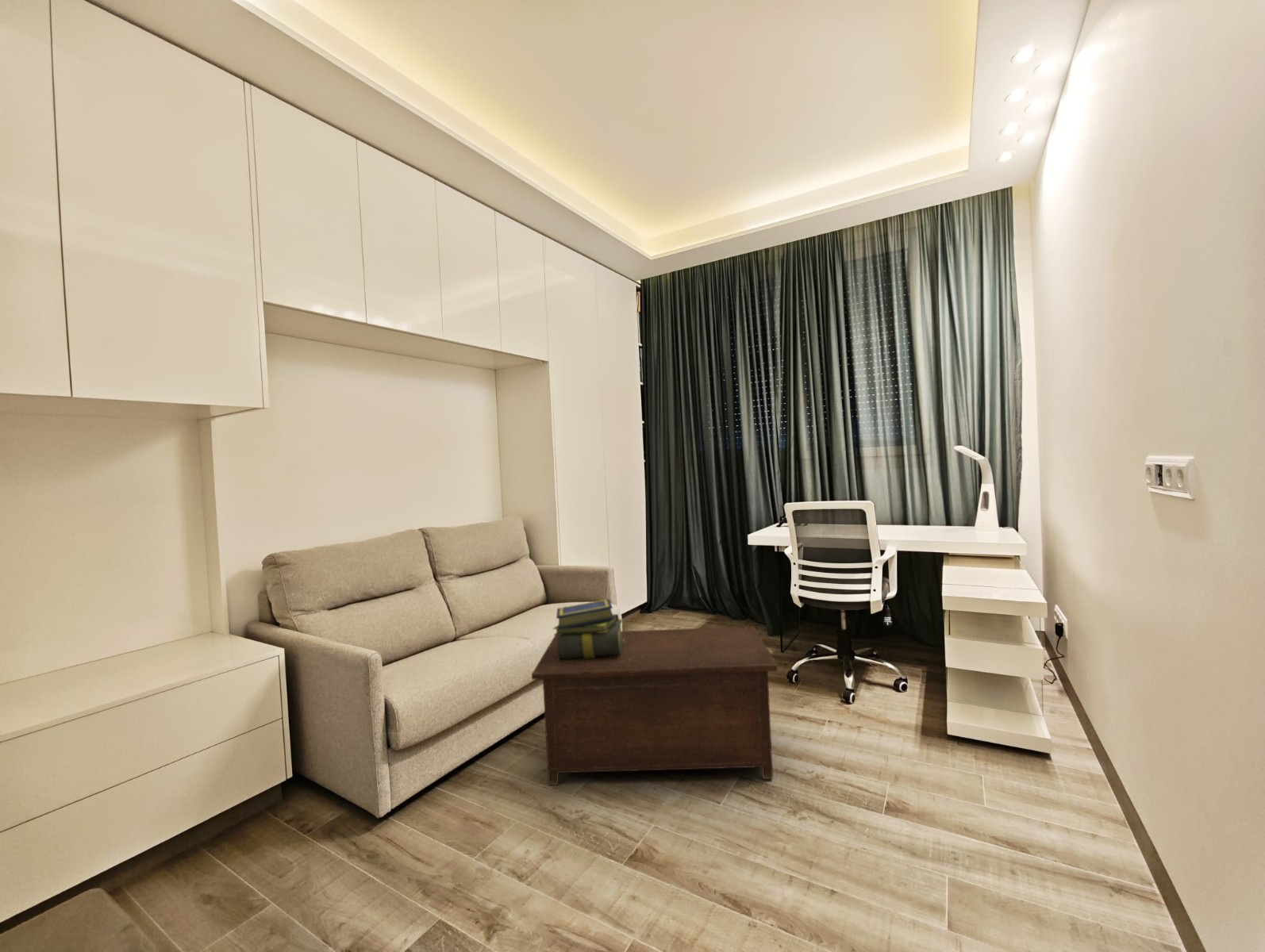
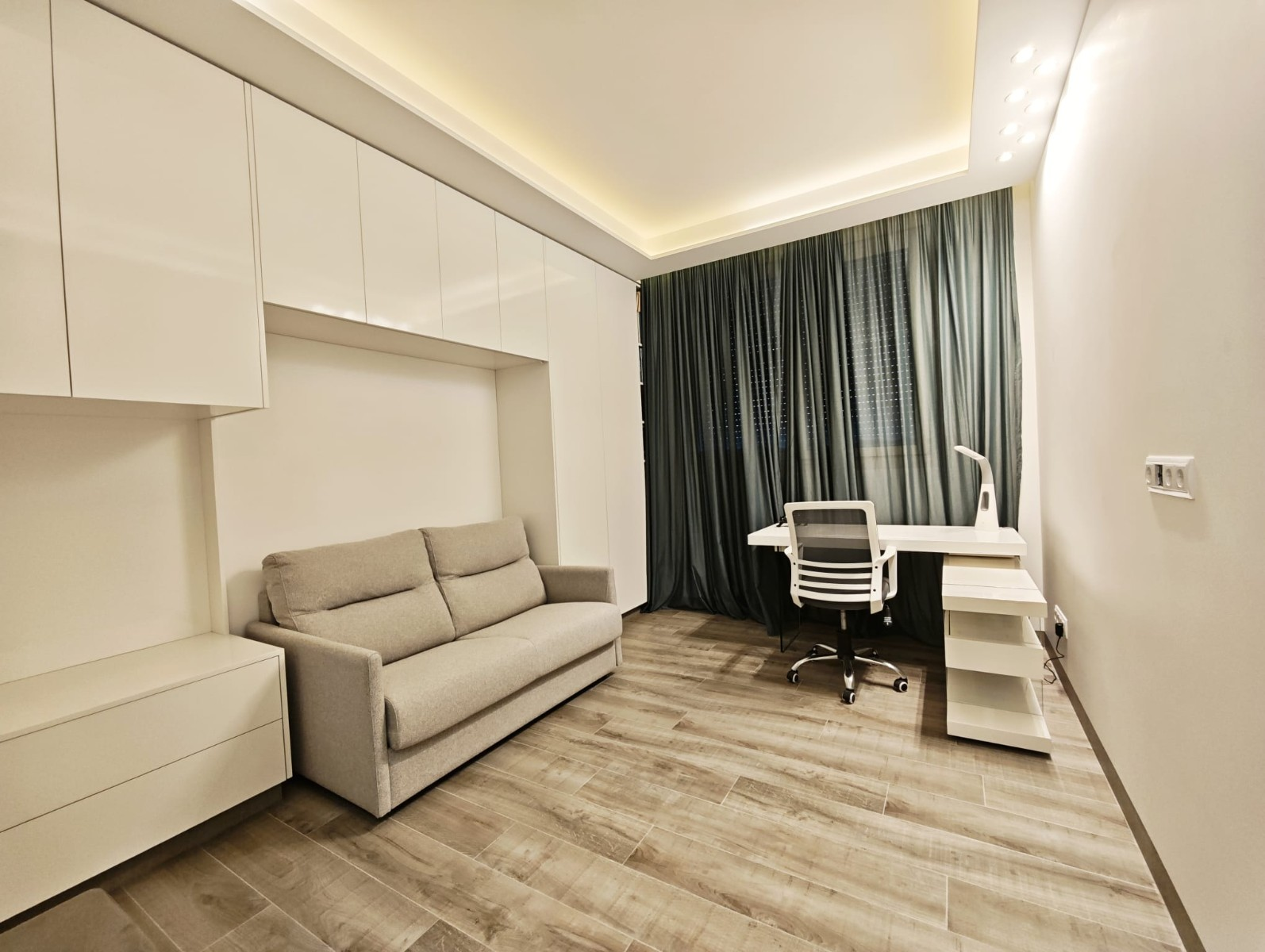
- cabinet [531,625,779,786]
- stack of books [552,598,625,659]
